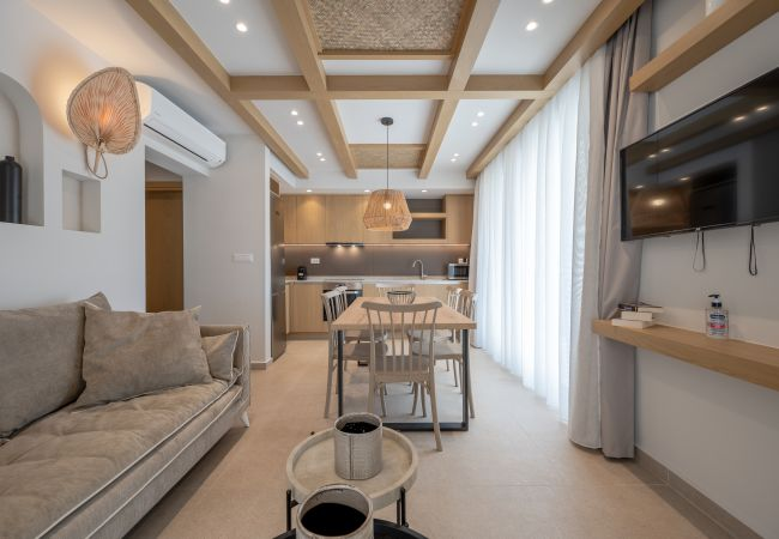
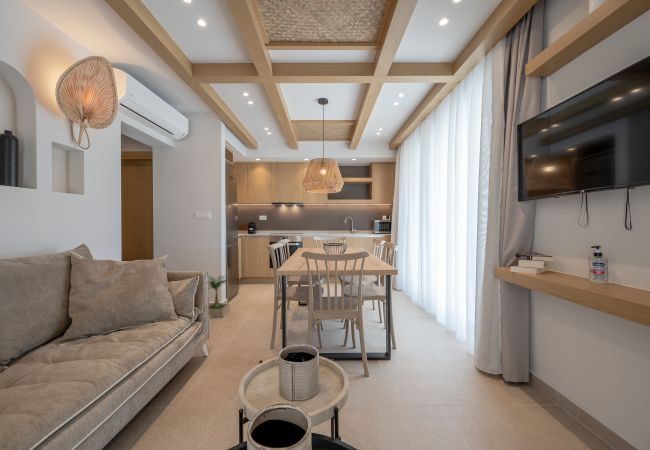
+ potted plant [208,274,233,319]
